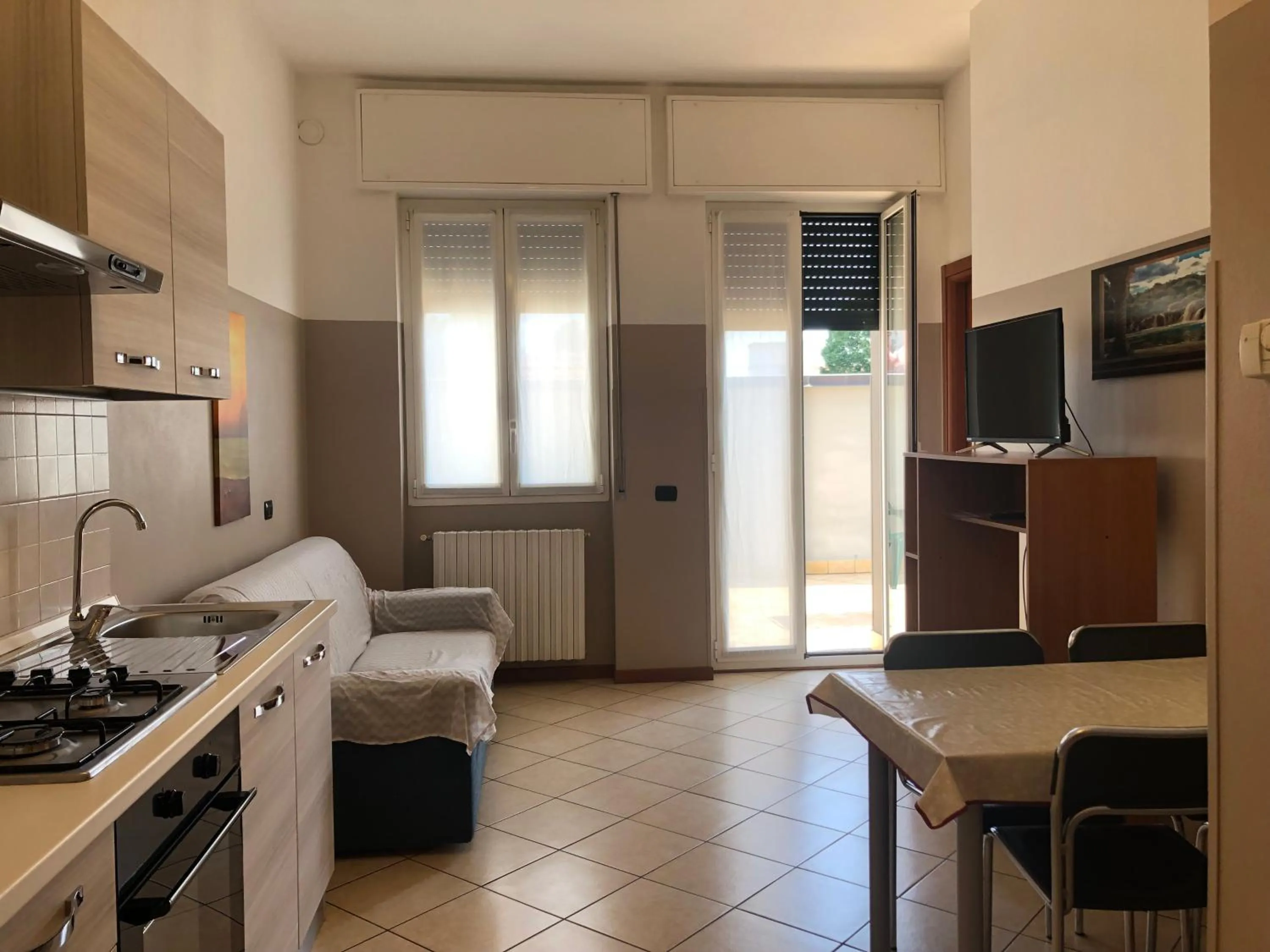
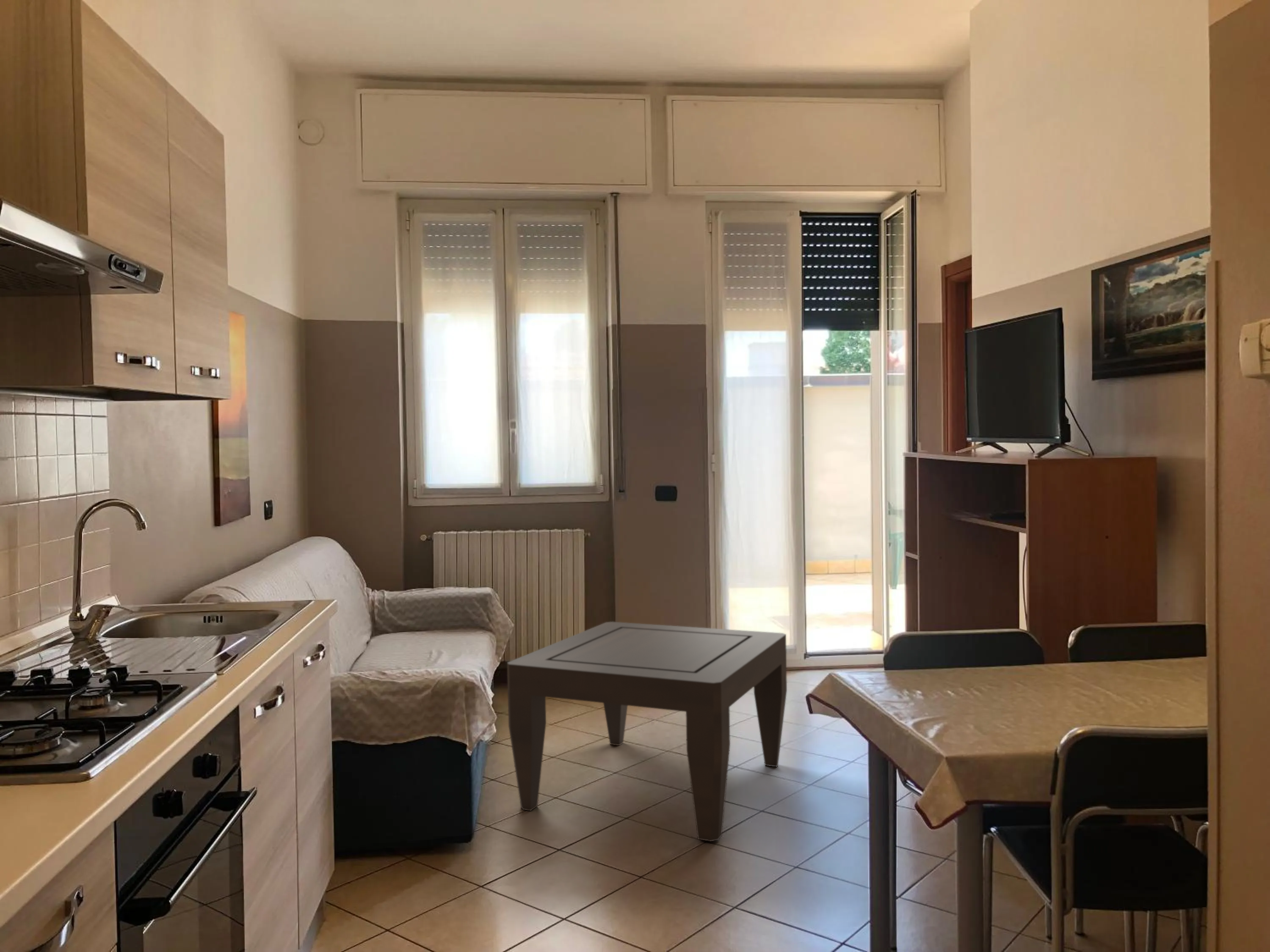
+ coffee table [507,621,787,842]
